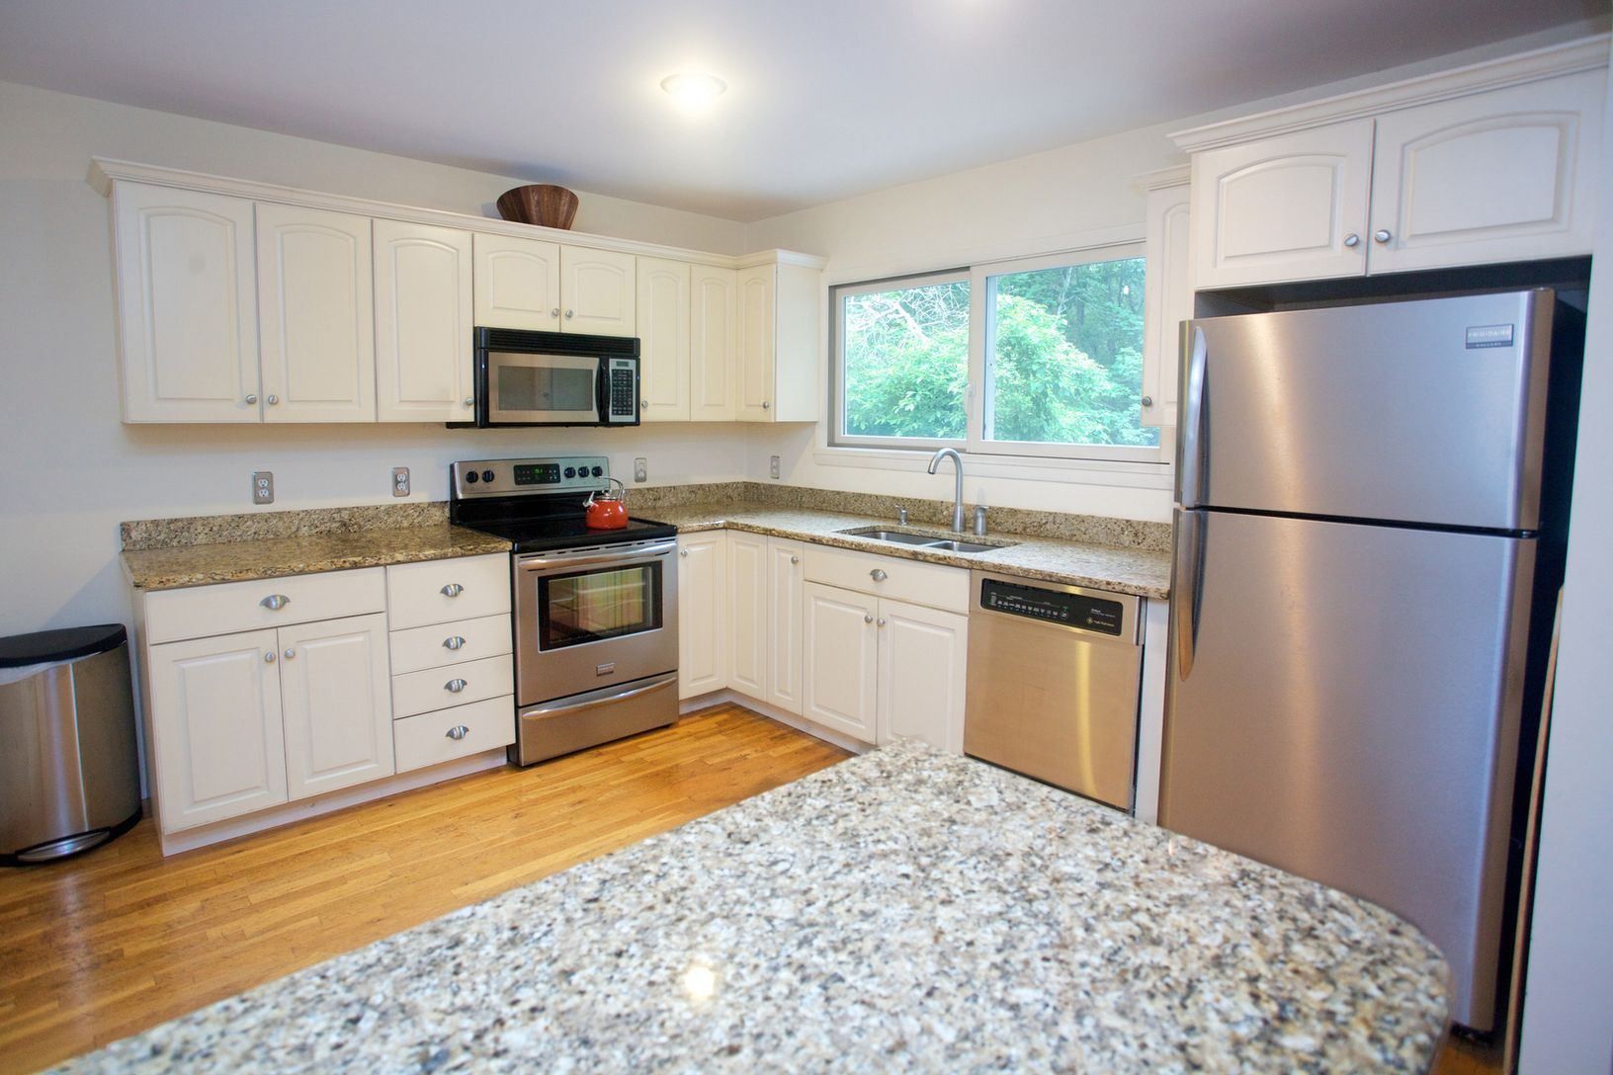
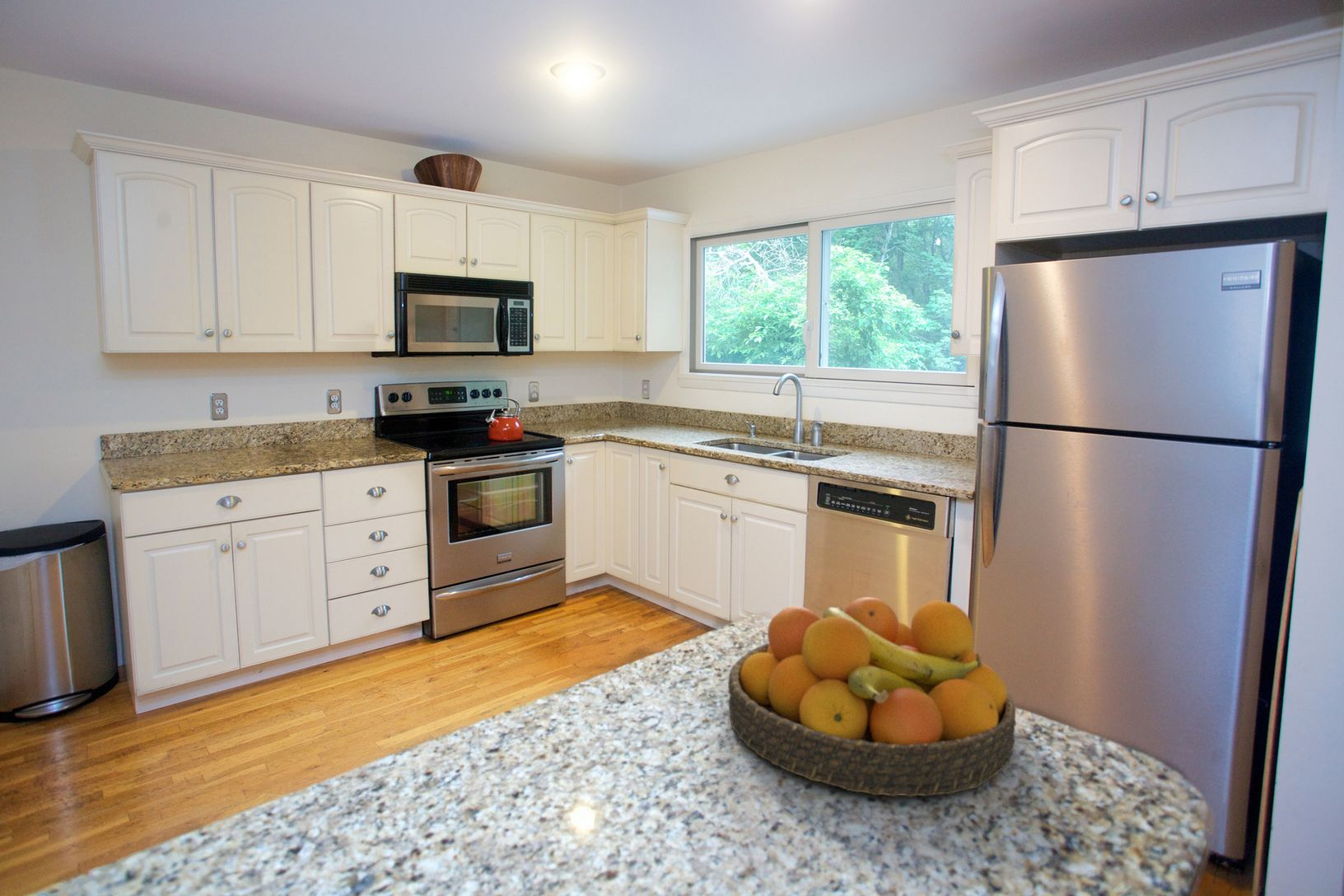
+ fruit bowl [727,596,1017,797]
